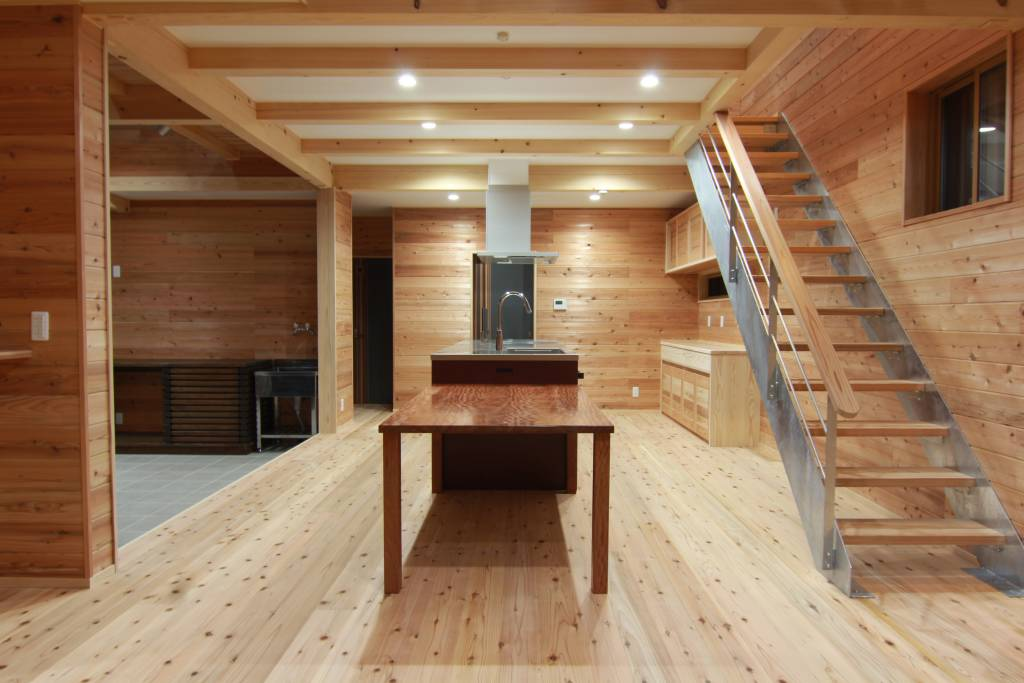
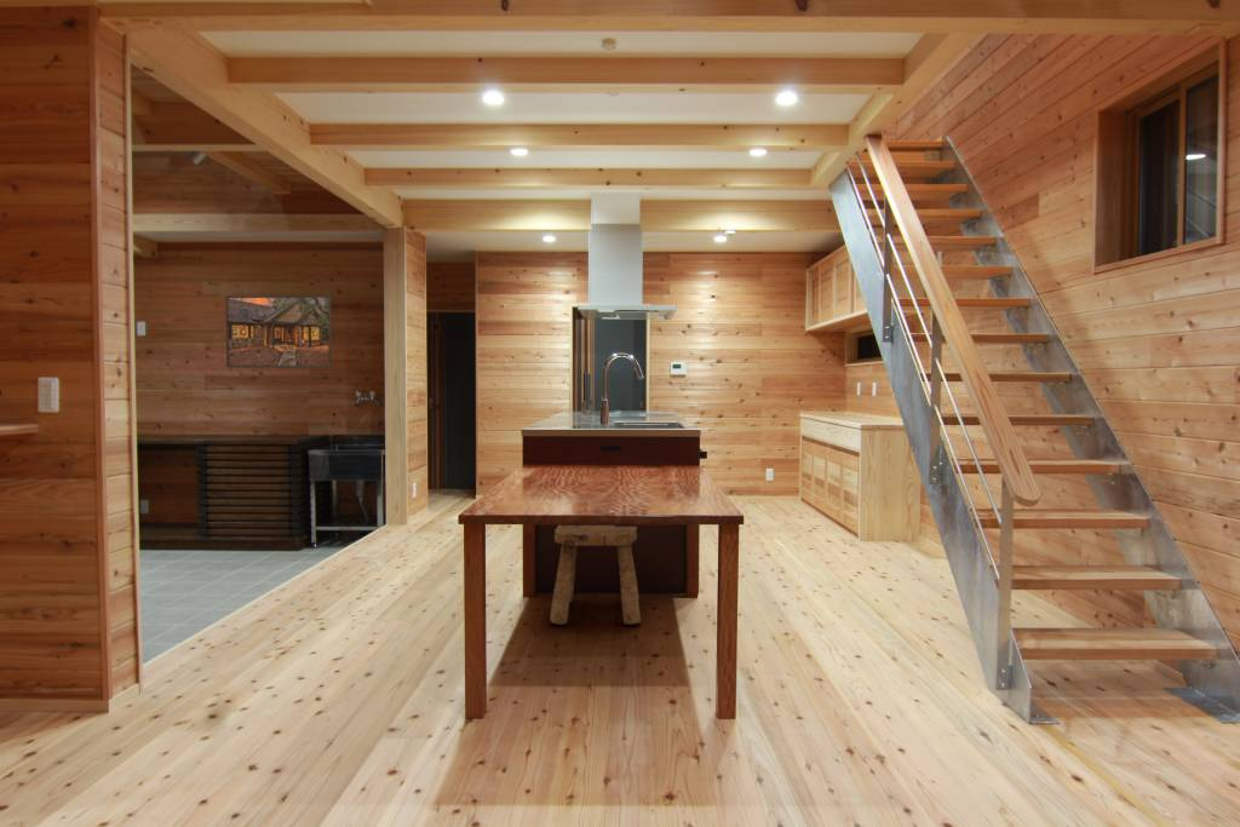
+ stool [549,524,642,626]
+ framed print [224,294,333,369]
